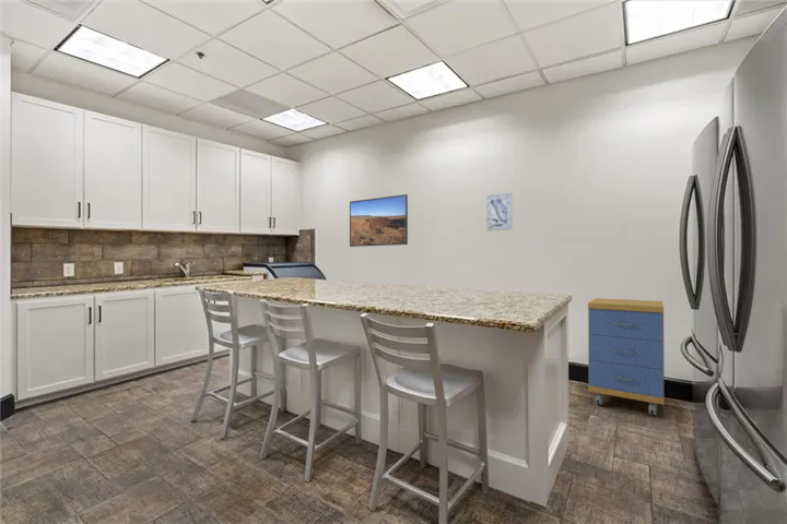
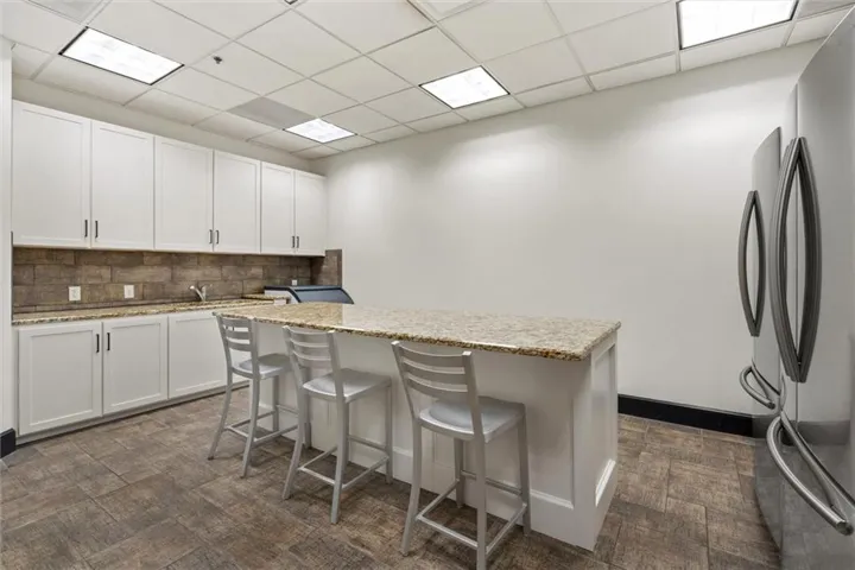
- wall art [485,191,513,233]
- storage cabinet [587,297,666,416]
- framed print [349,193,409,248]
